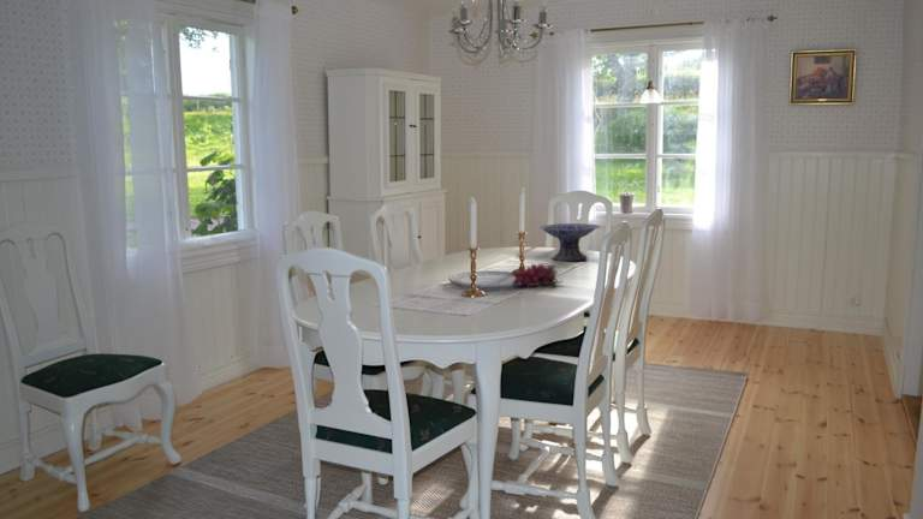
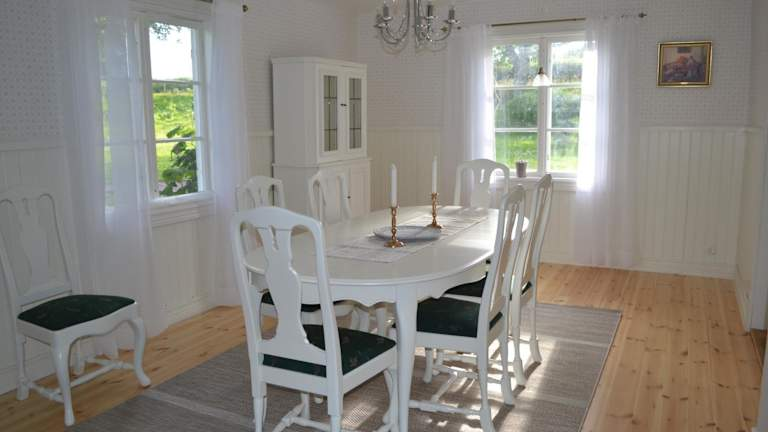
- grapes [511,263,564,287]
- decorative bowl [537,222,601,262]
